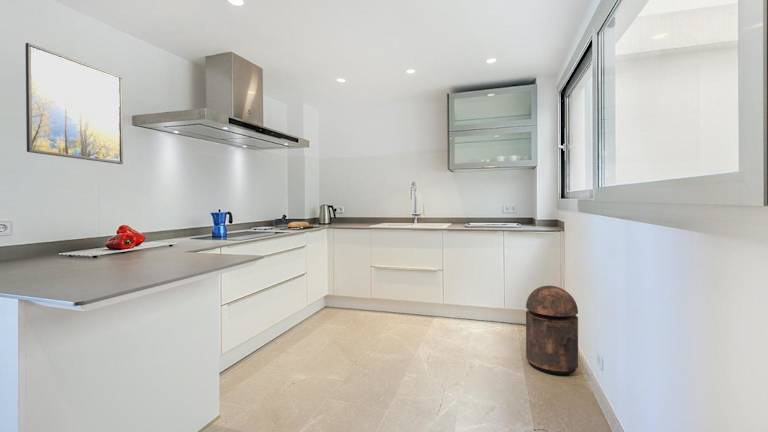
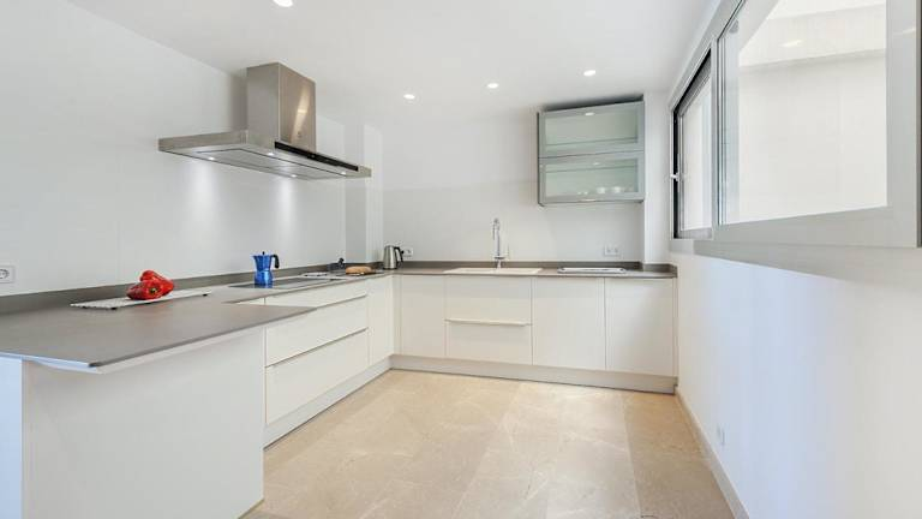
- trash can [525,285,579,375]
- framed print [25,42,124,165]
